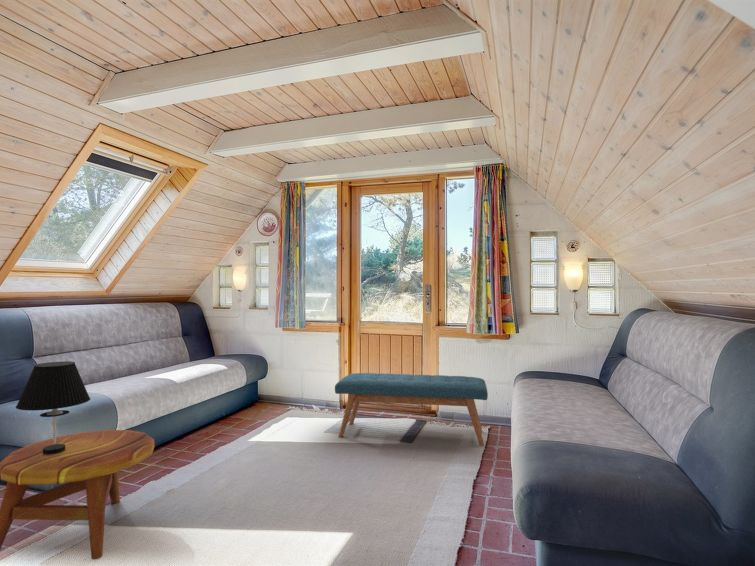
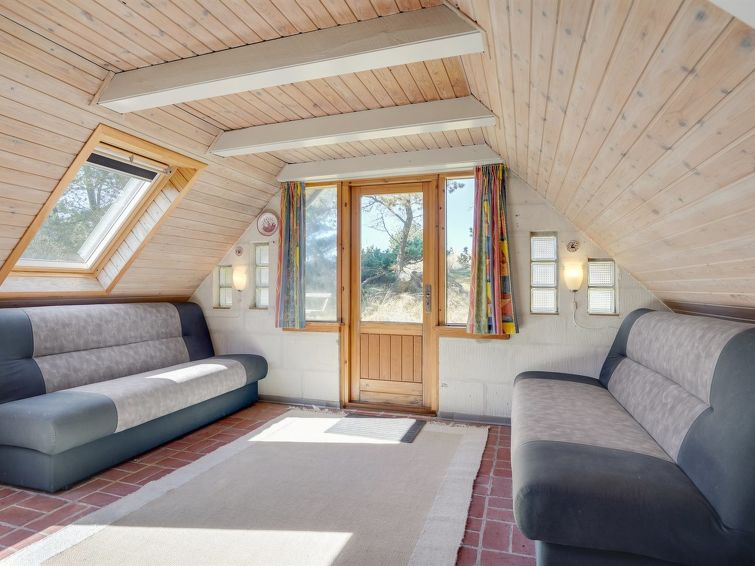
- side table [0,429,155,560]
- bench [334,372,489,447]
- table lamp [15,360,91,455]
